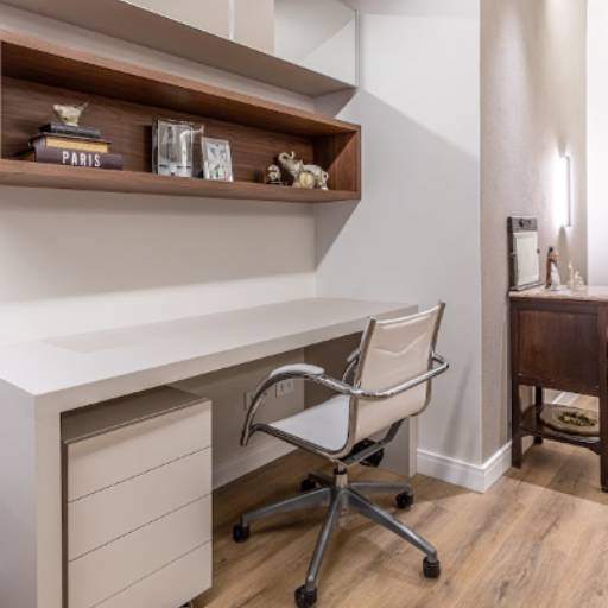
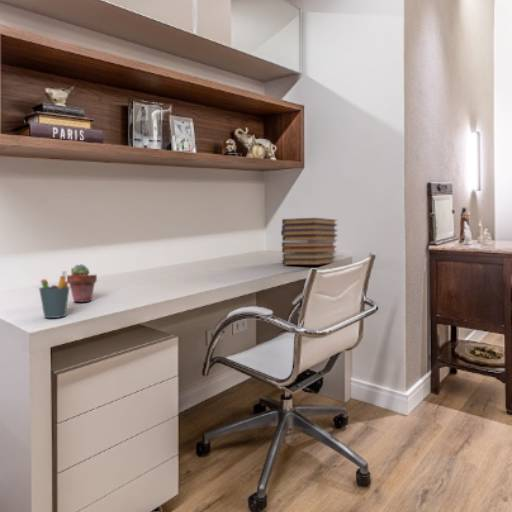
+ potted succulent [66,263,98,303]
+ pen holder [38,270,70,319]
+ book stack [280,217,338,266]
